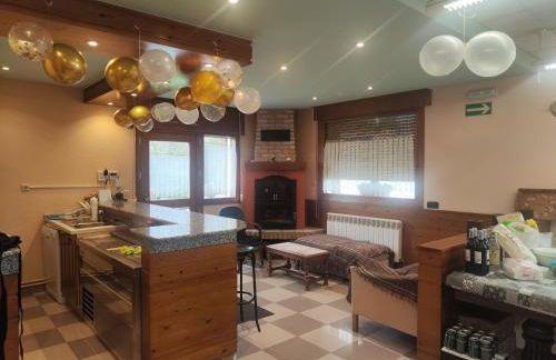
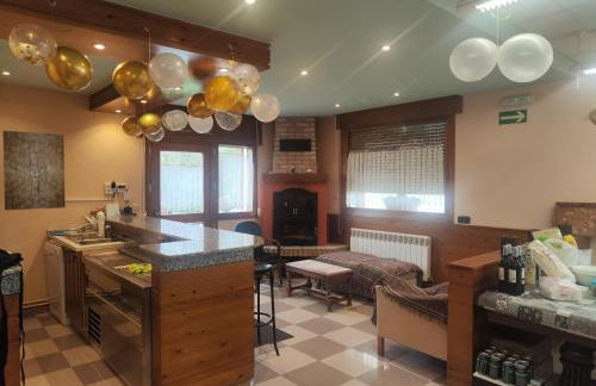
+ wall art [1,130,67,211]
